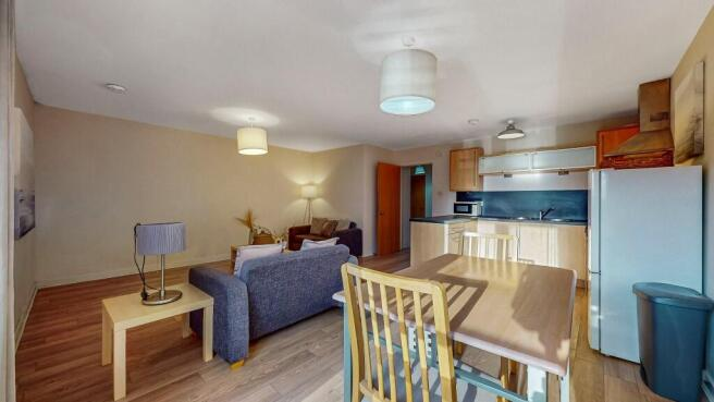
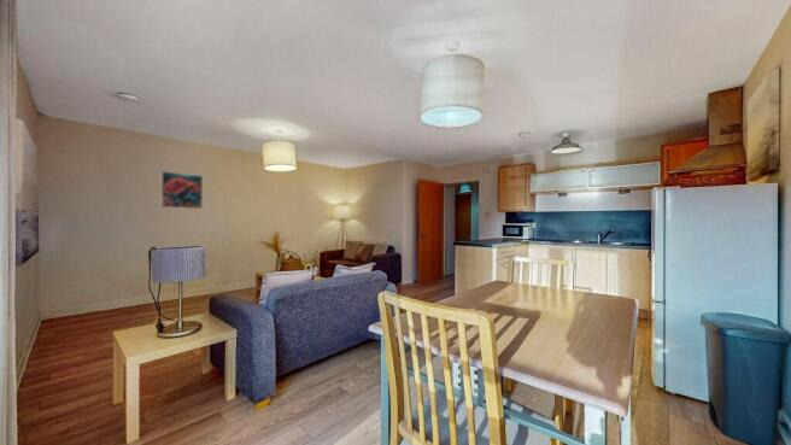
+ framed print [160,170,204,210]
